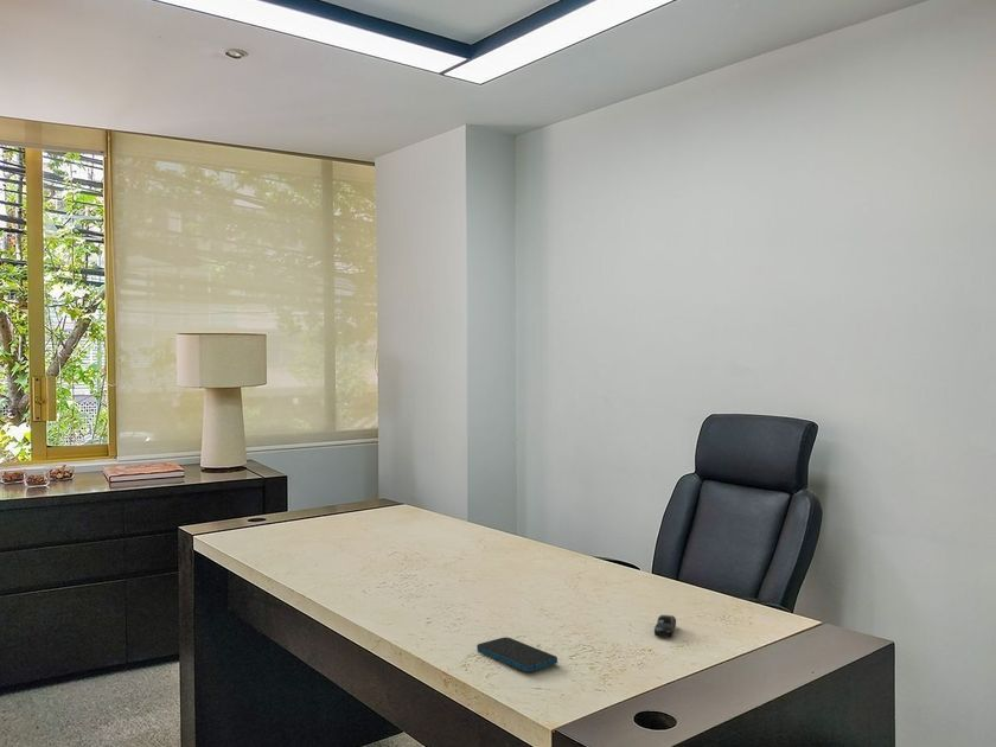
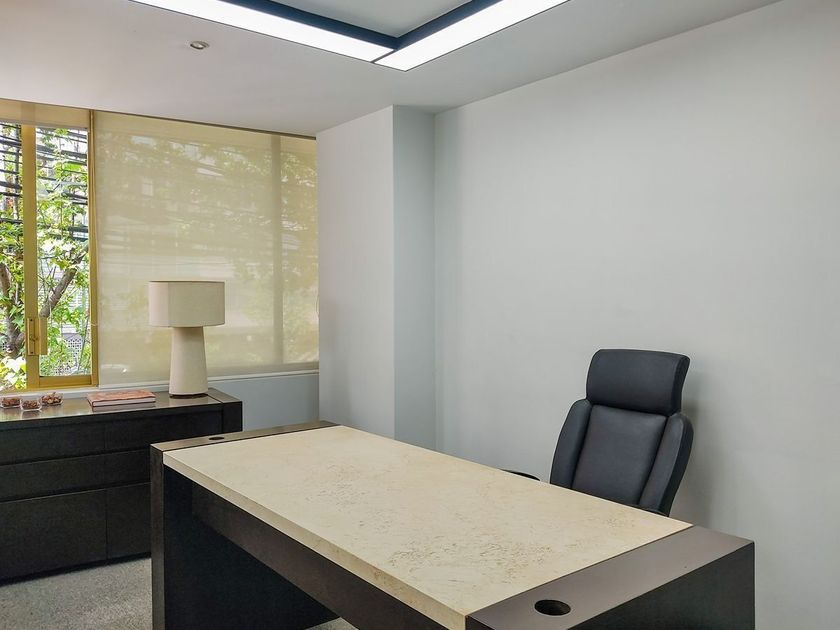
- computer mouse [653,614,677,638]
- smartphone [475,637,558,672]
